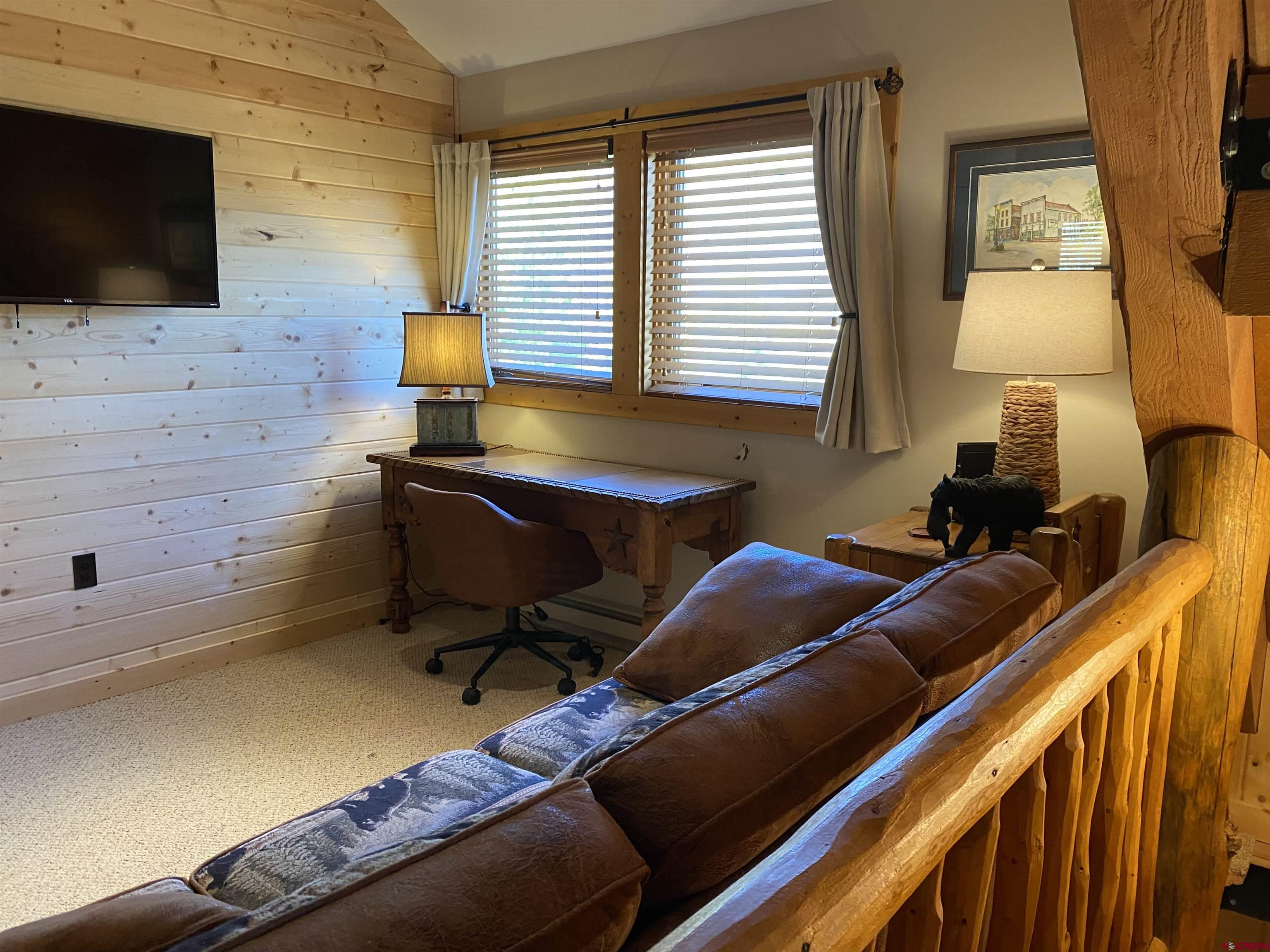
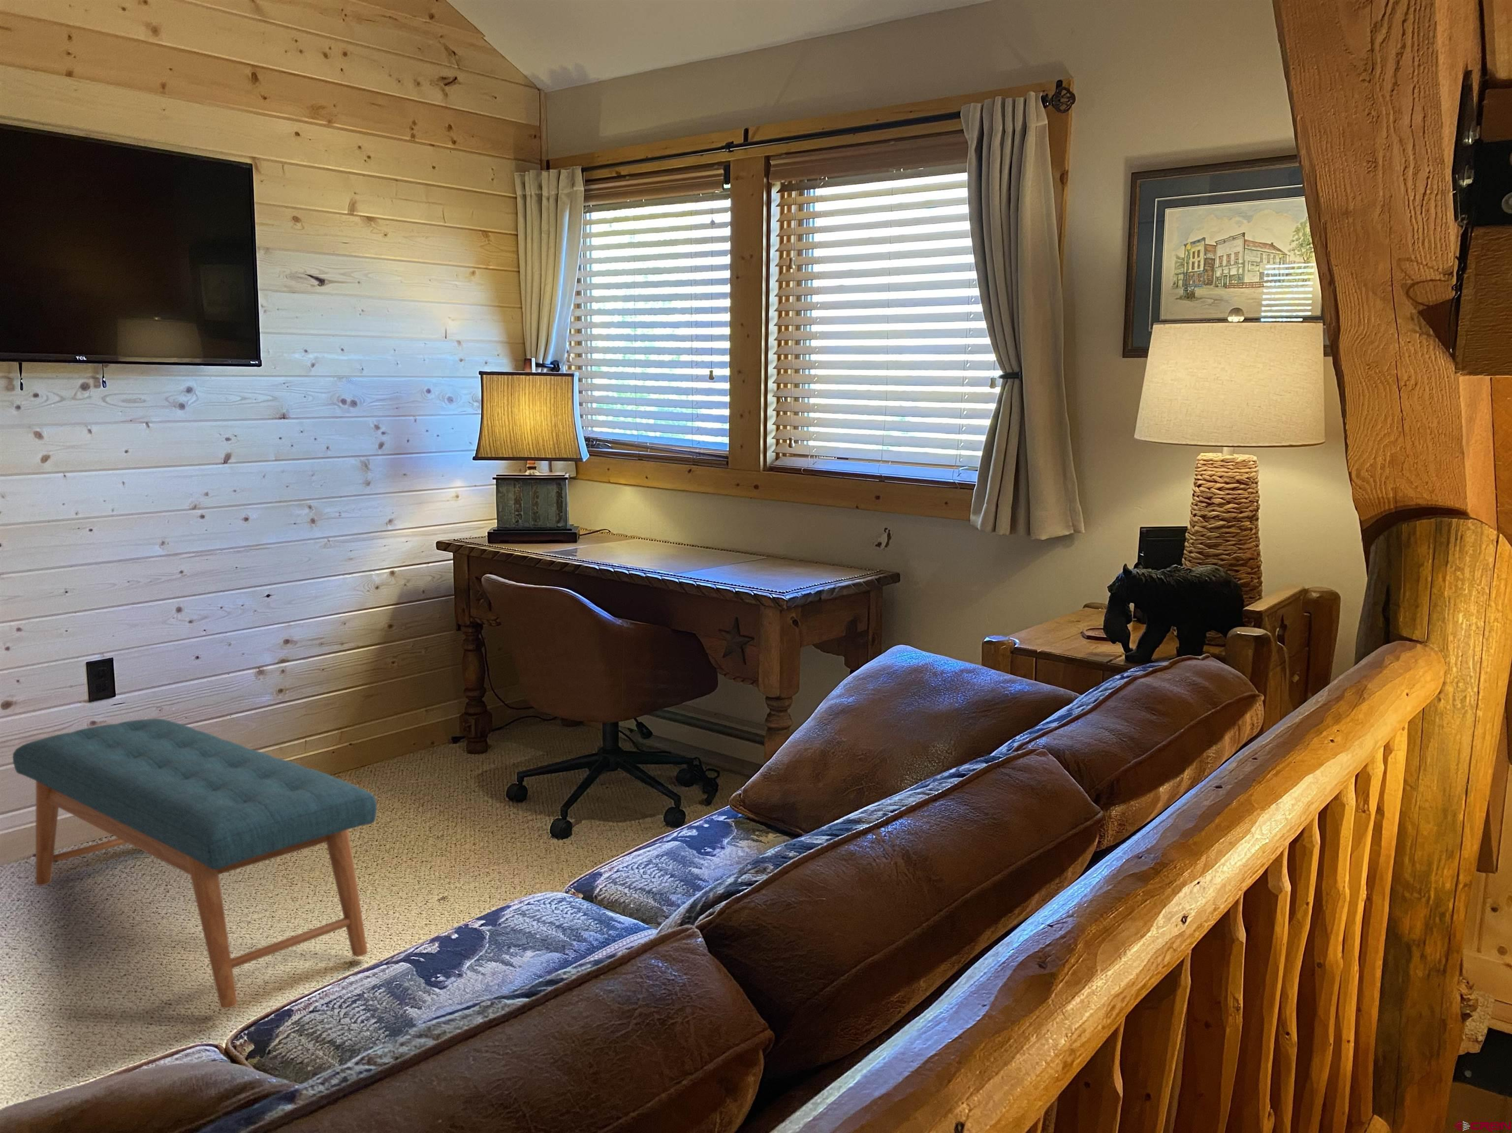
+ bench [12,718,377,1009]
